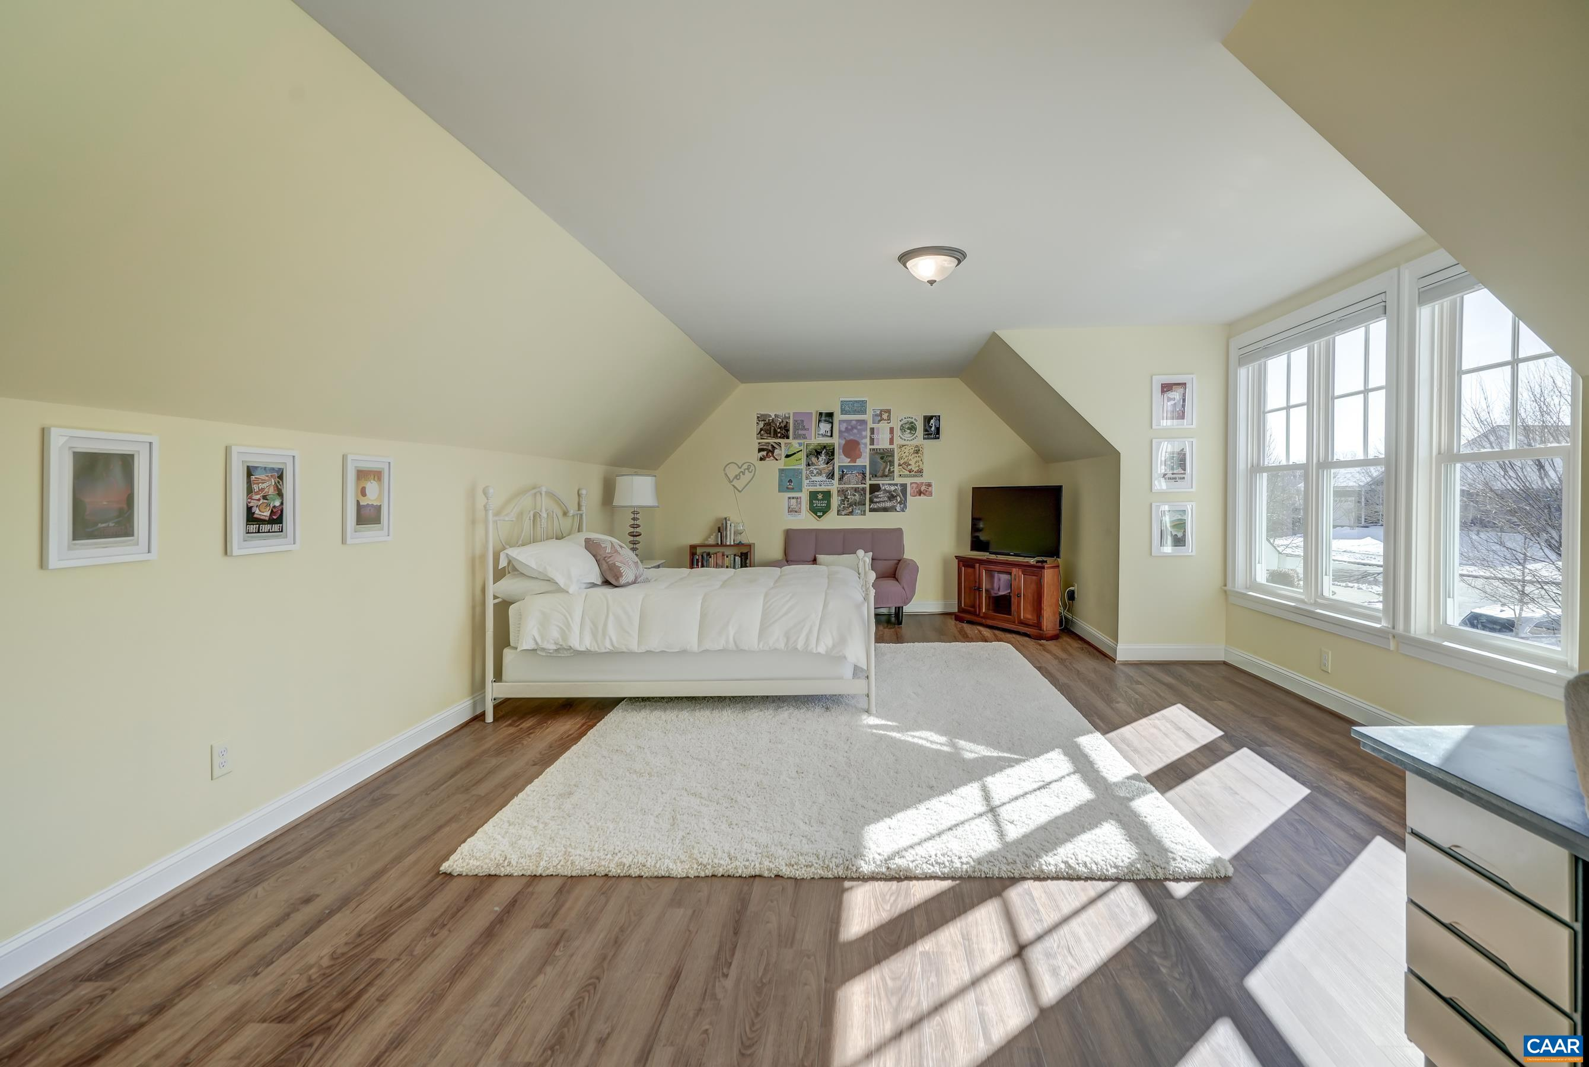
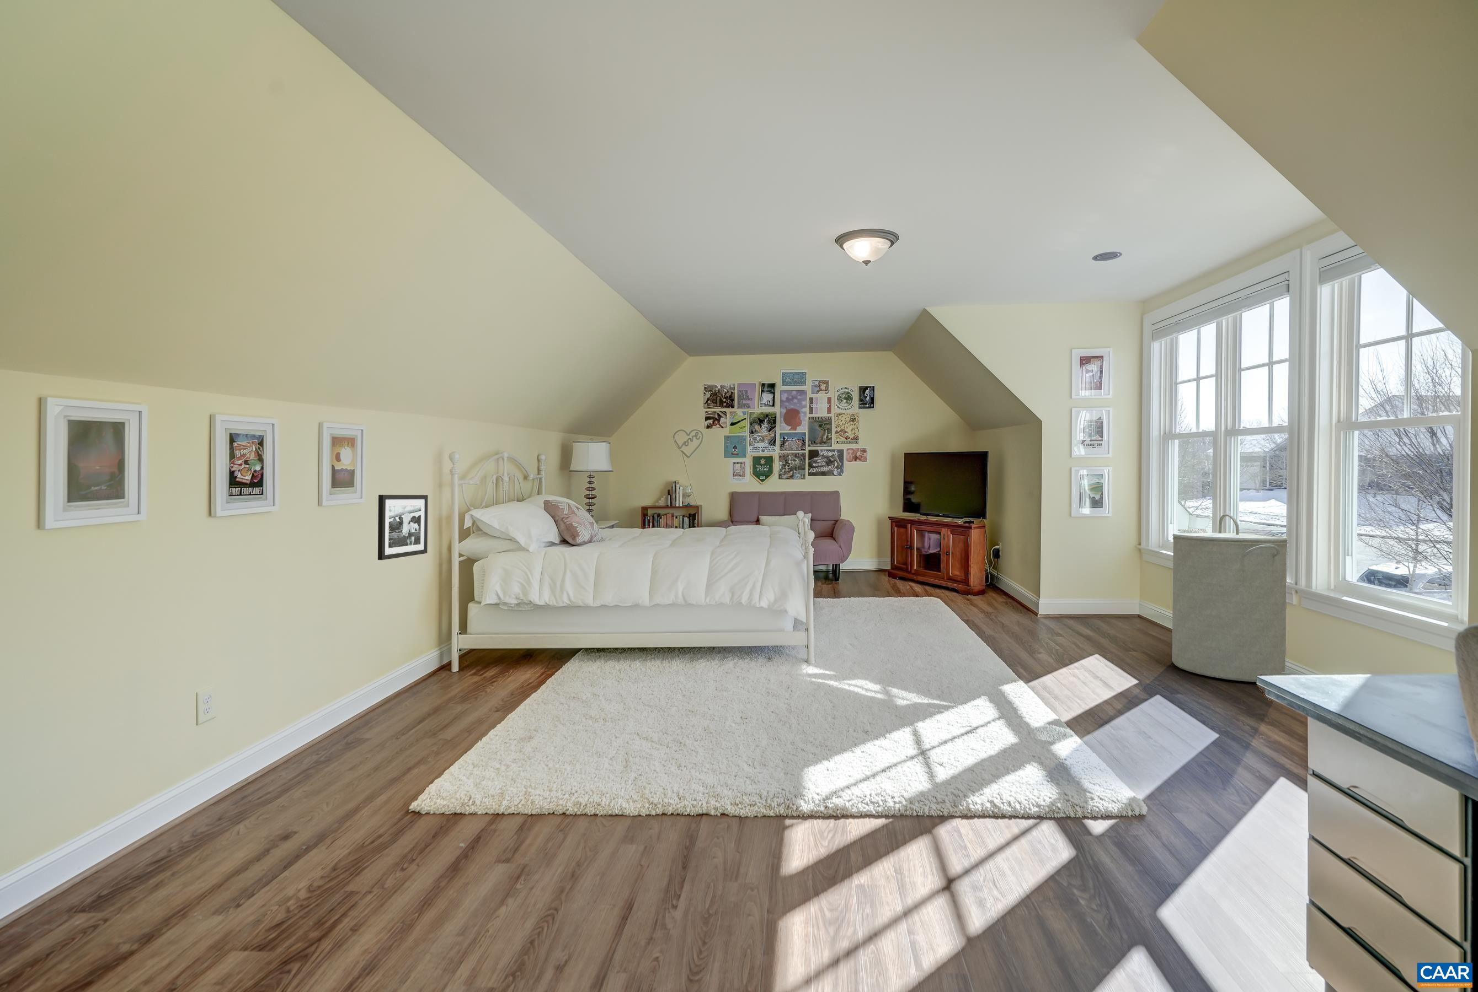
+ recessed light [1091,251,1122,261]
+ laundry hamper [1171,513,1289,682]
+ picture frame [378,495,429,560]
